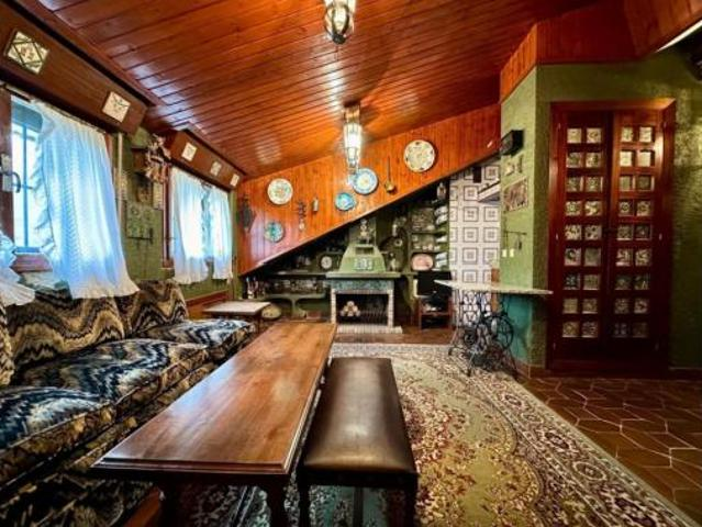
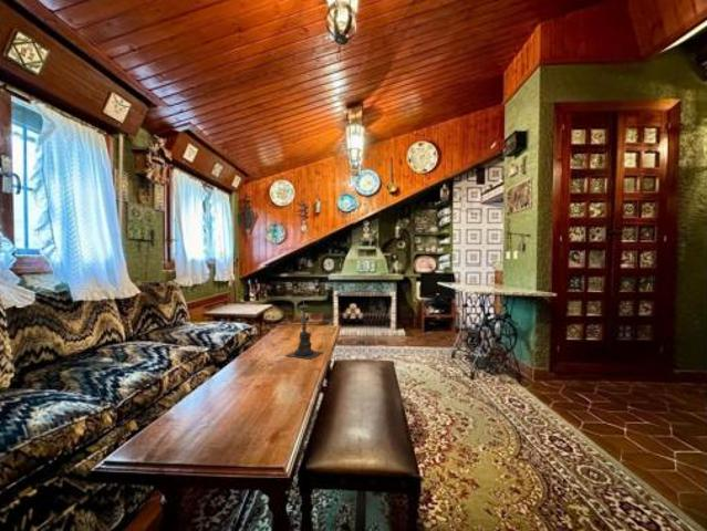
+ candle holder [284,296,325,361]
